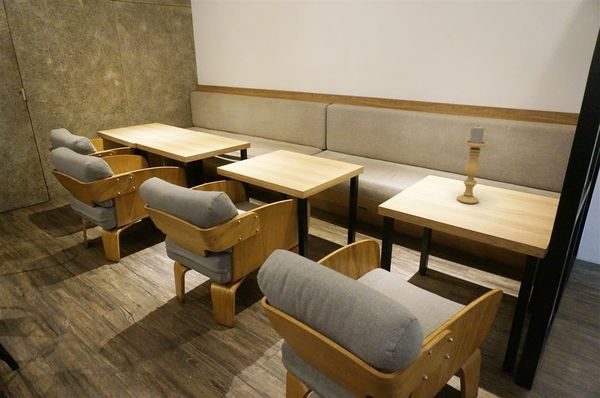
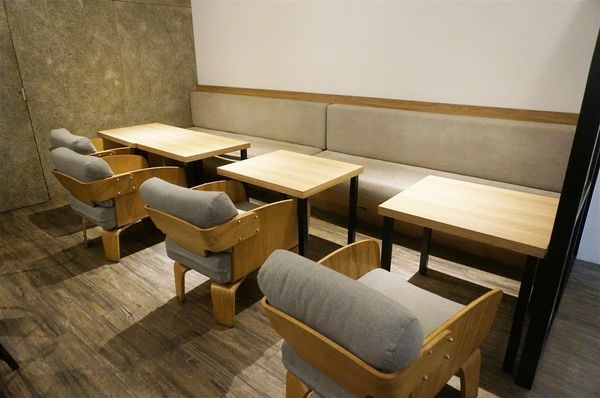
- candle holder [456,125,488,204]
